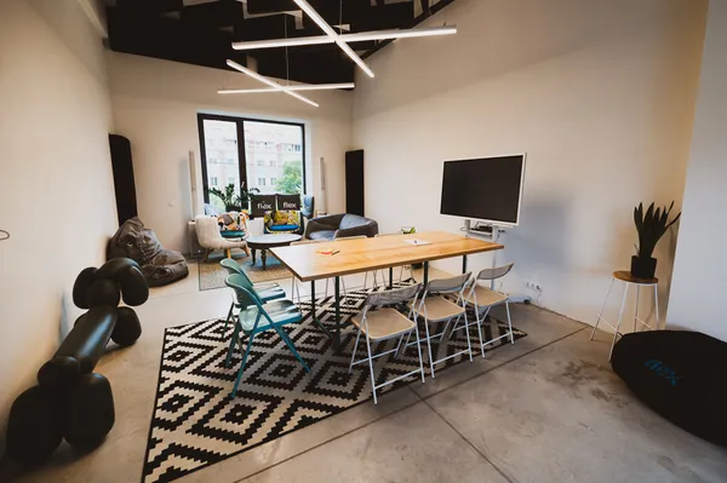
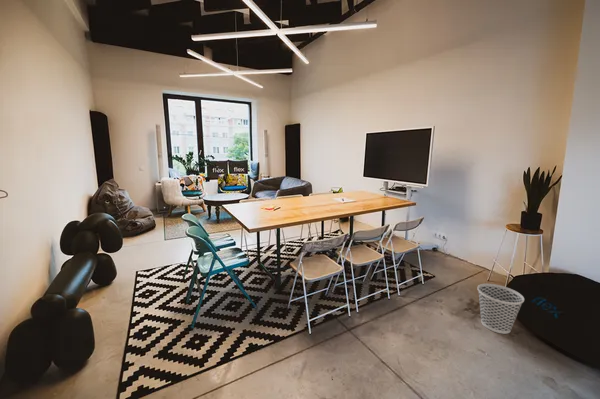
+ wastebasket [476,283,525,335]
